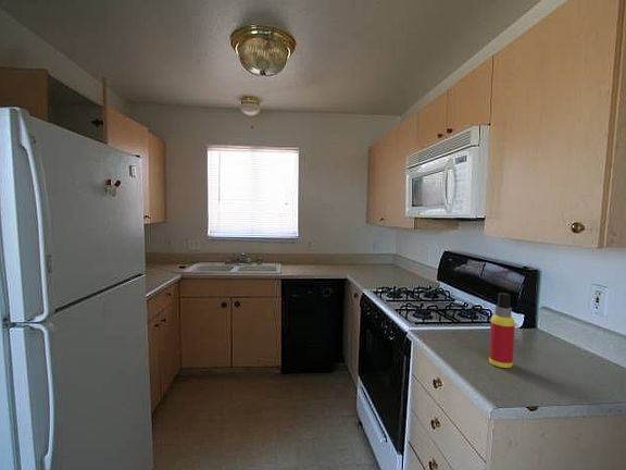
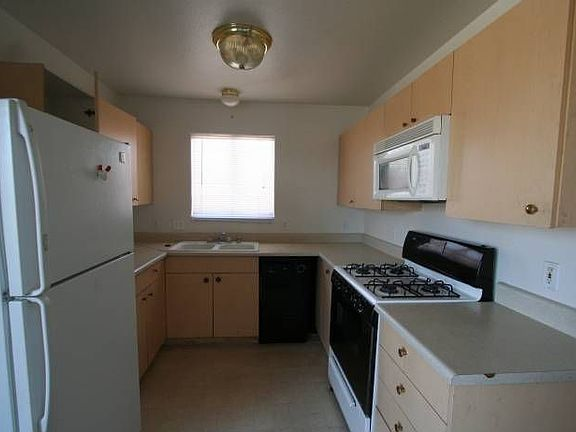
- spray bottle [488,292,516,369]
